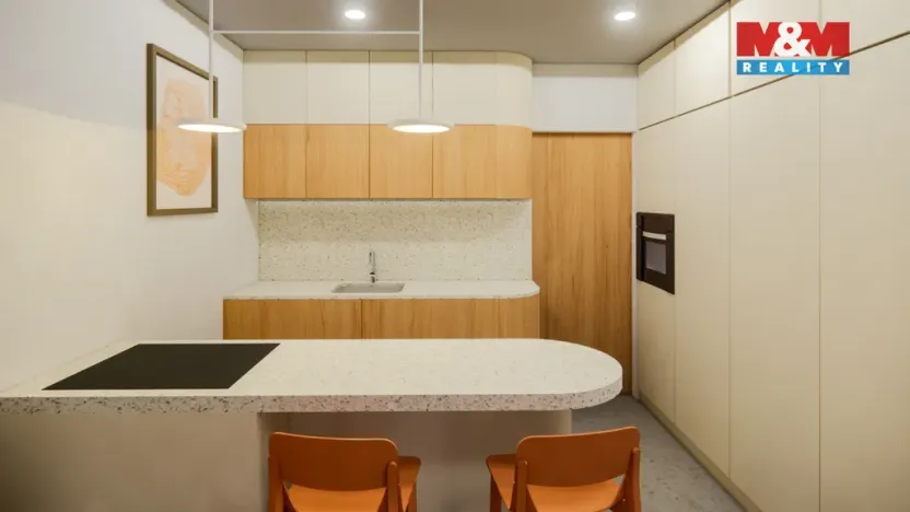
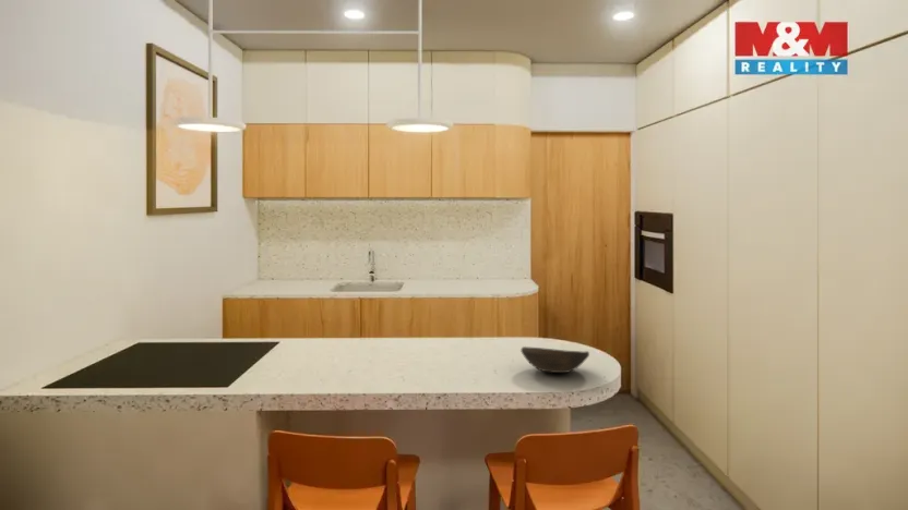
+ bowl [519,345,590,374]
